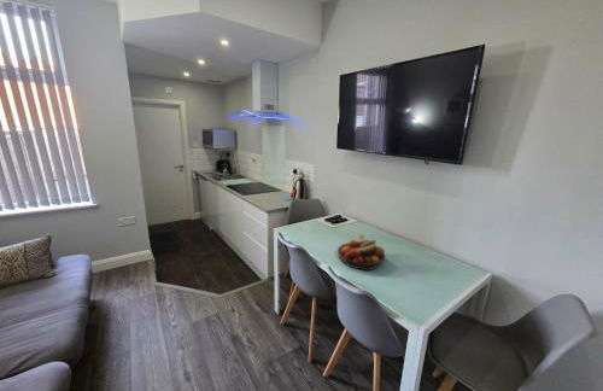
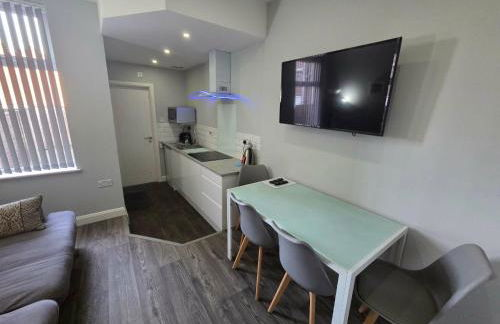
- fruit bowl [336,233,386,272]
